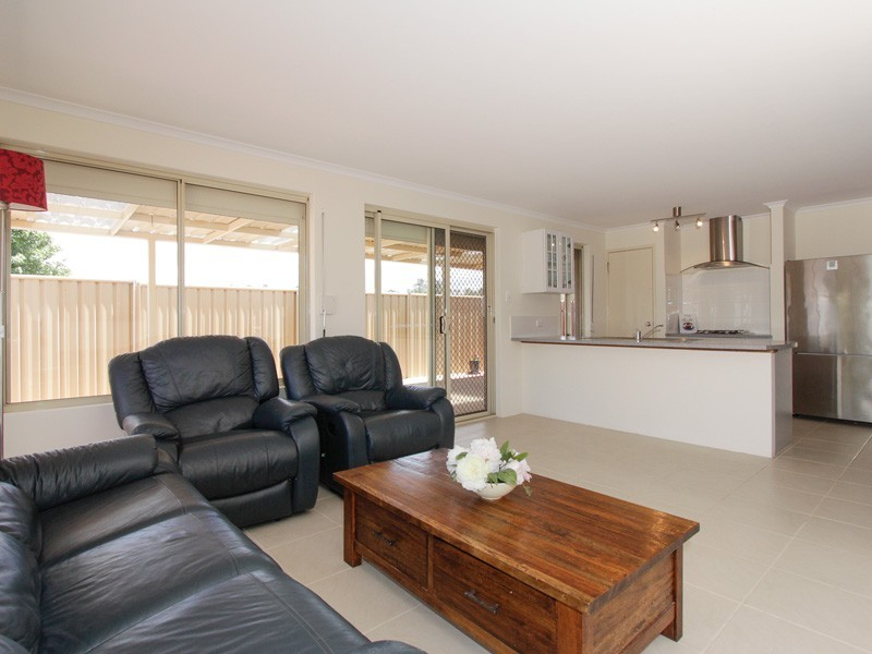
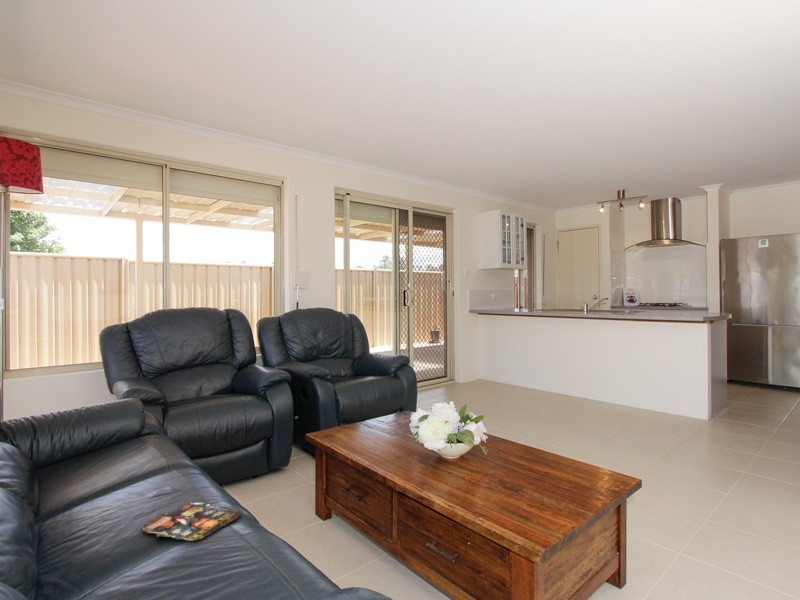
+ magazine [141,502,241,542]
